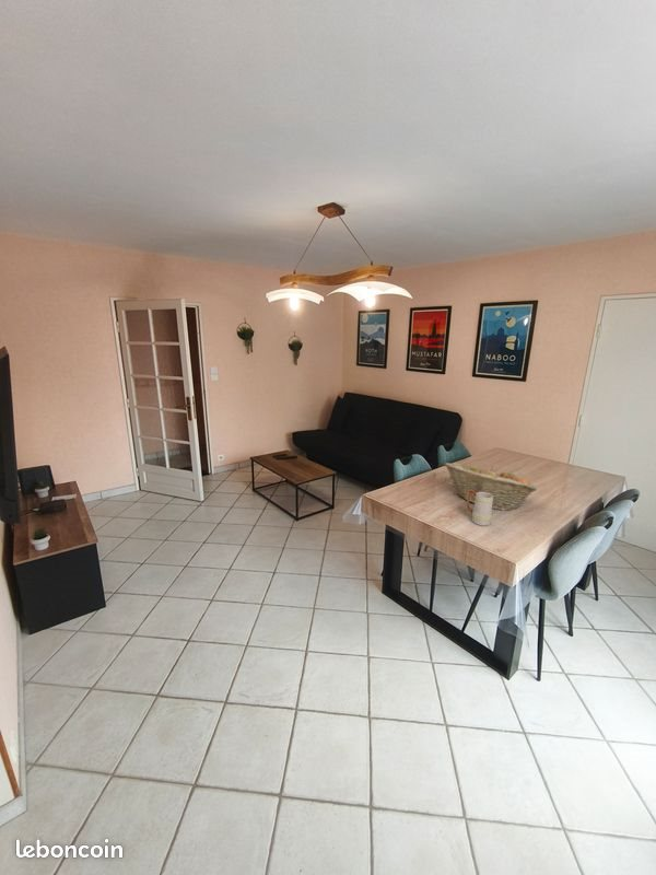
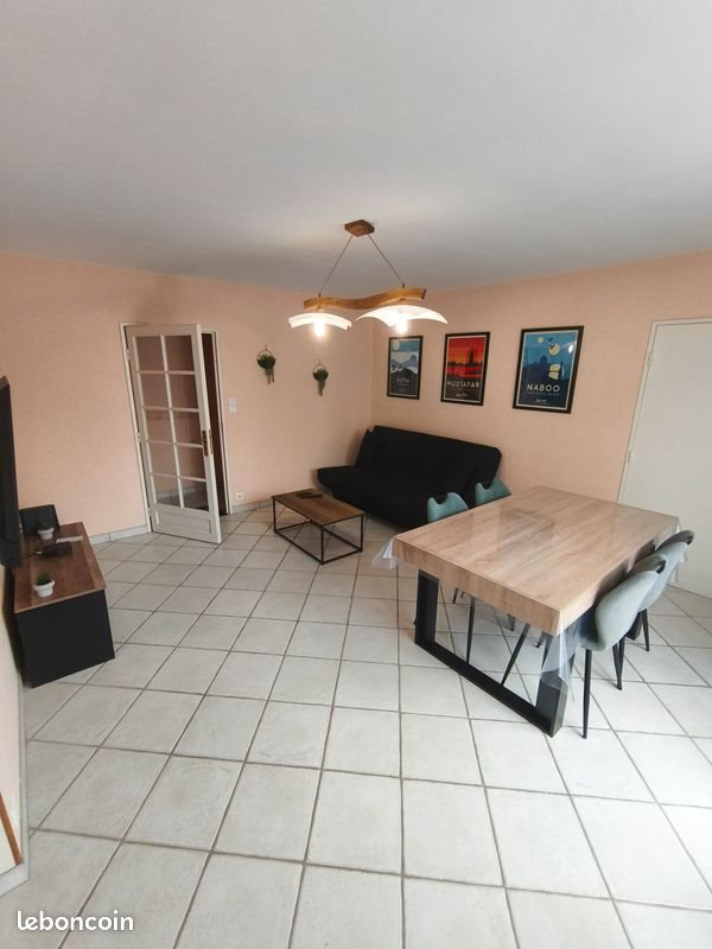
- mug [466,490,493,527]
- fruit basket [444,462,538,512]
